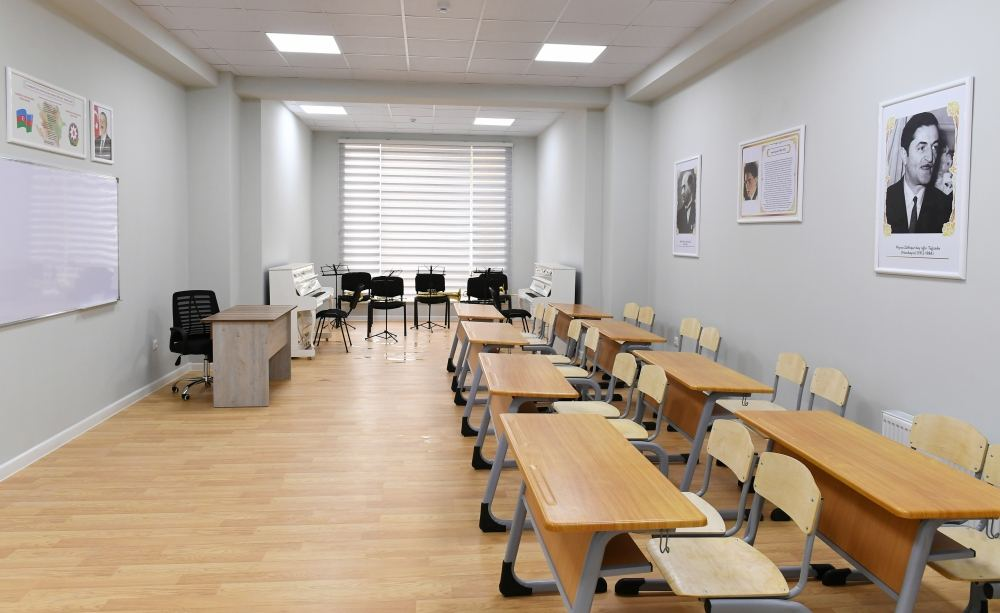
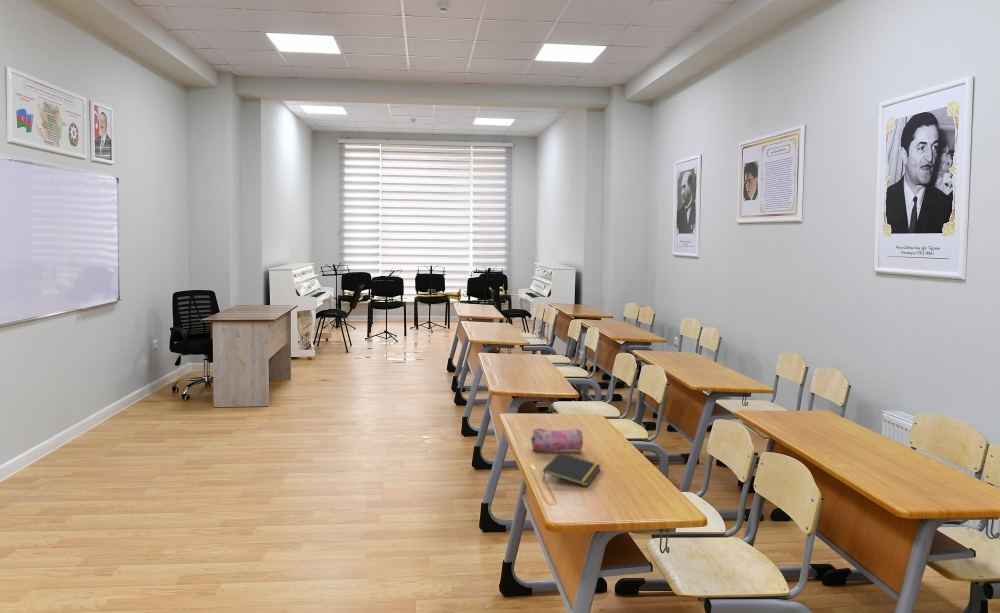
+ pencil case [530,427,584,452]
+ notepad [542,452,602,487]
